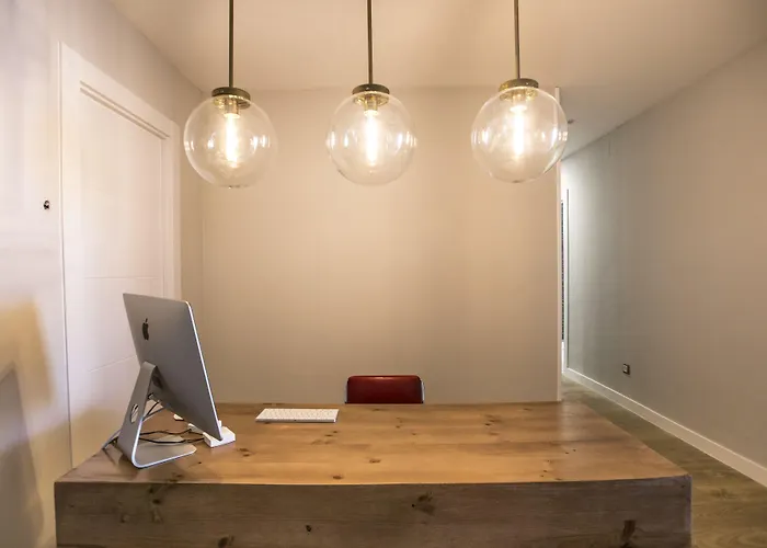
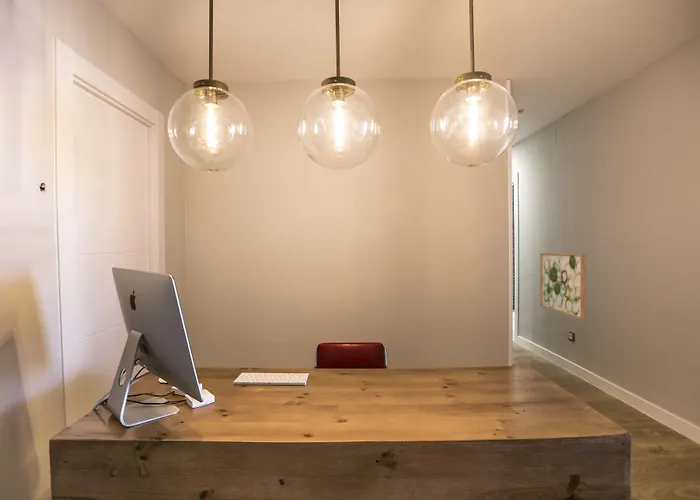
+ wall art [539,252,586,320]
